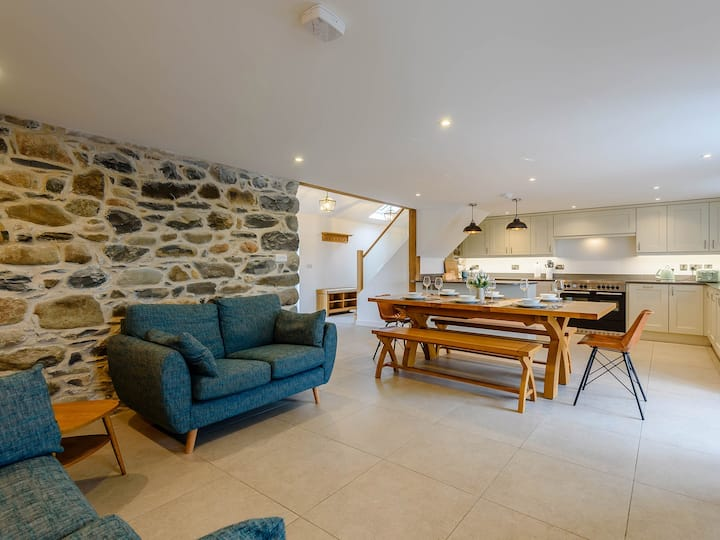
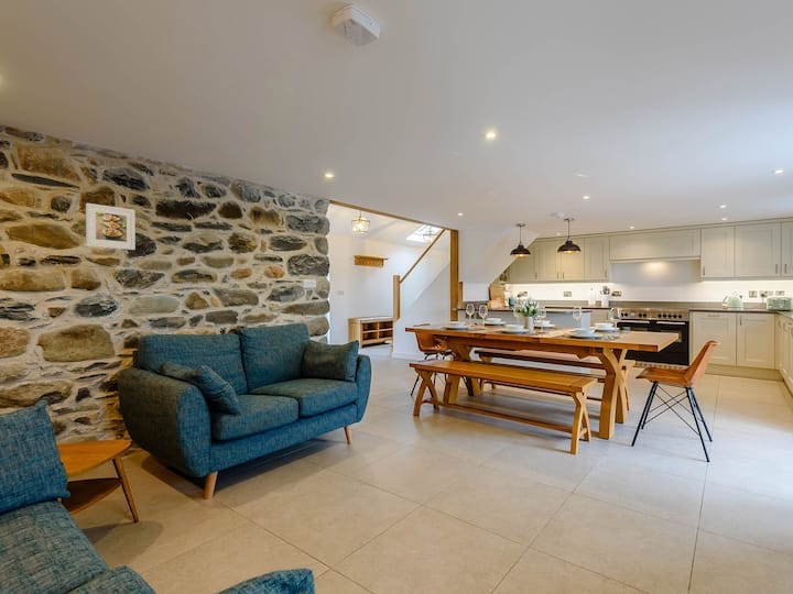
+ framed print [85,202,137,251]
